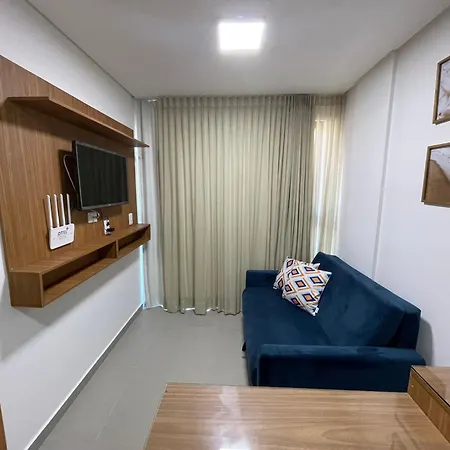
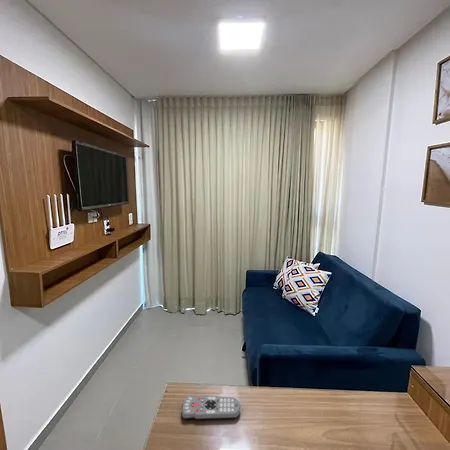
+ remote control [181,394,241,420]
